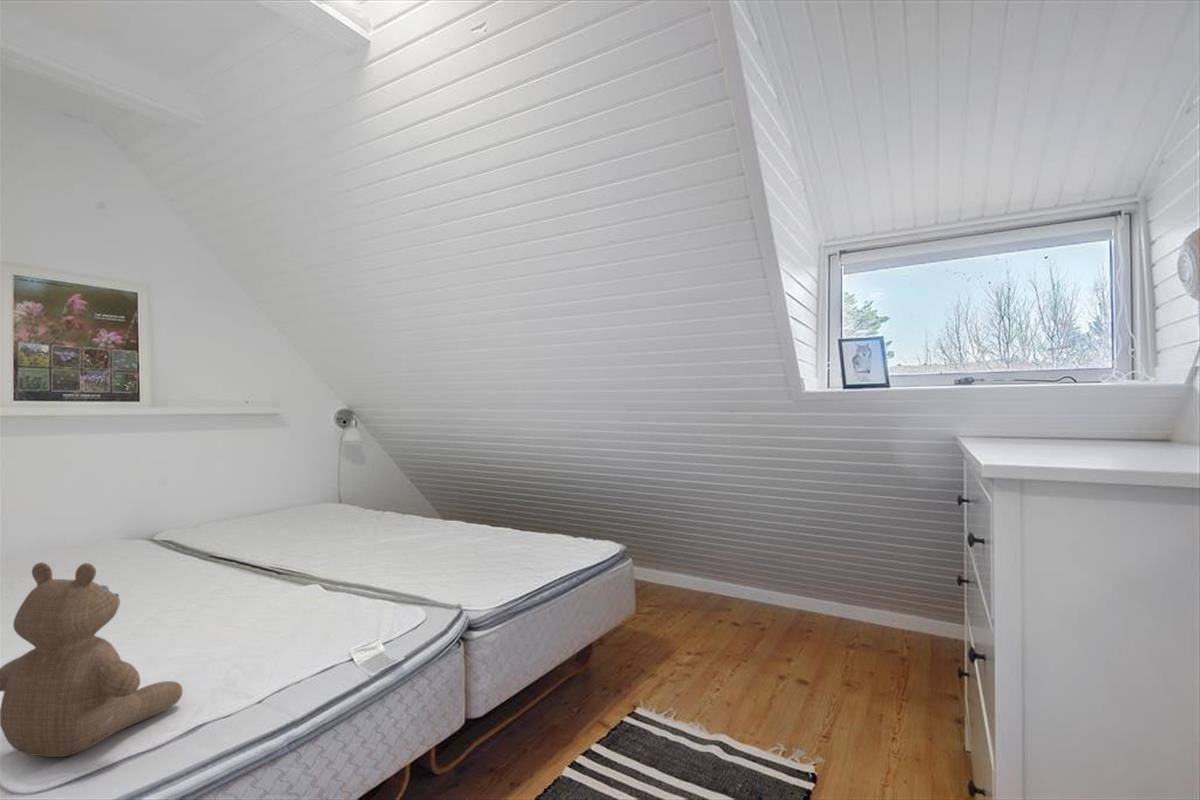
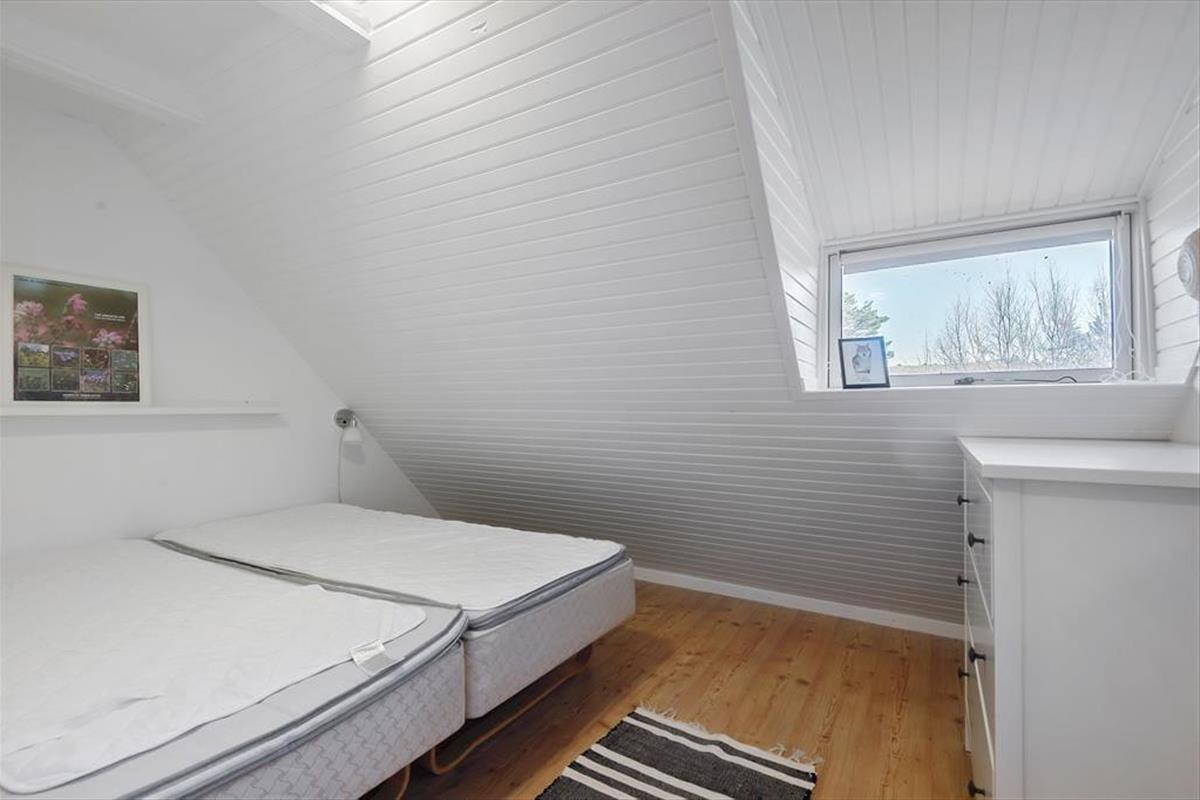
- teddy bear [0,561,184,758]
